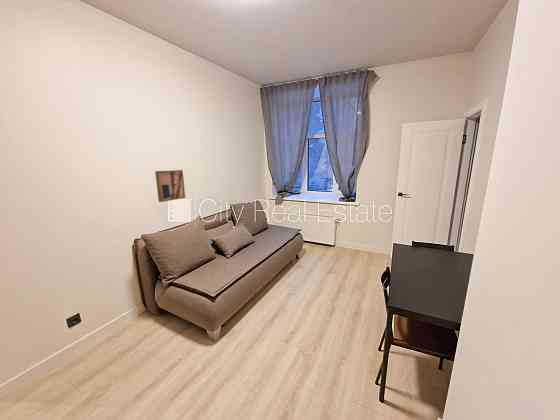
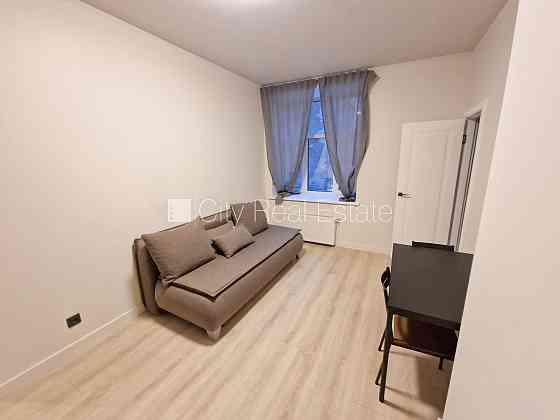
- wall art [154,169,186,203]
